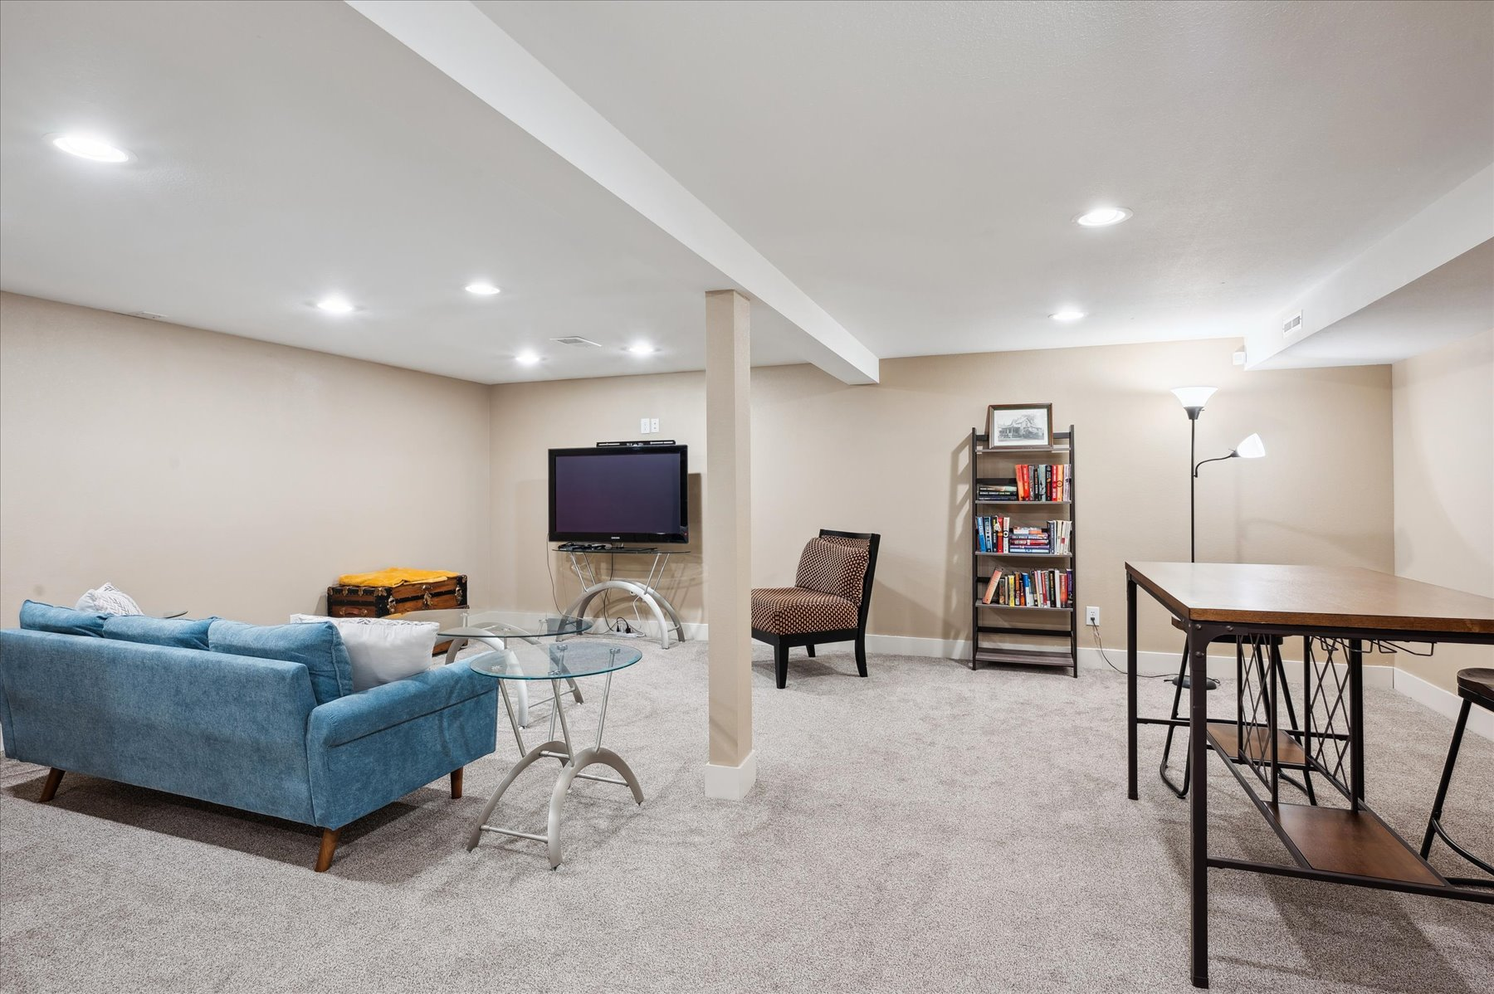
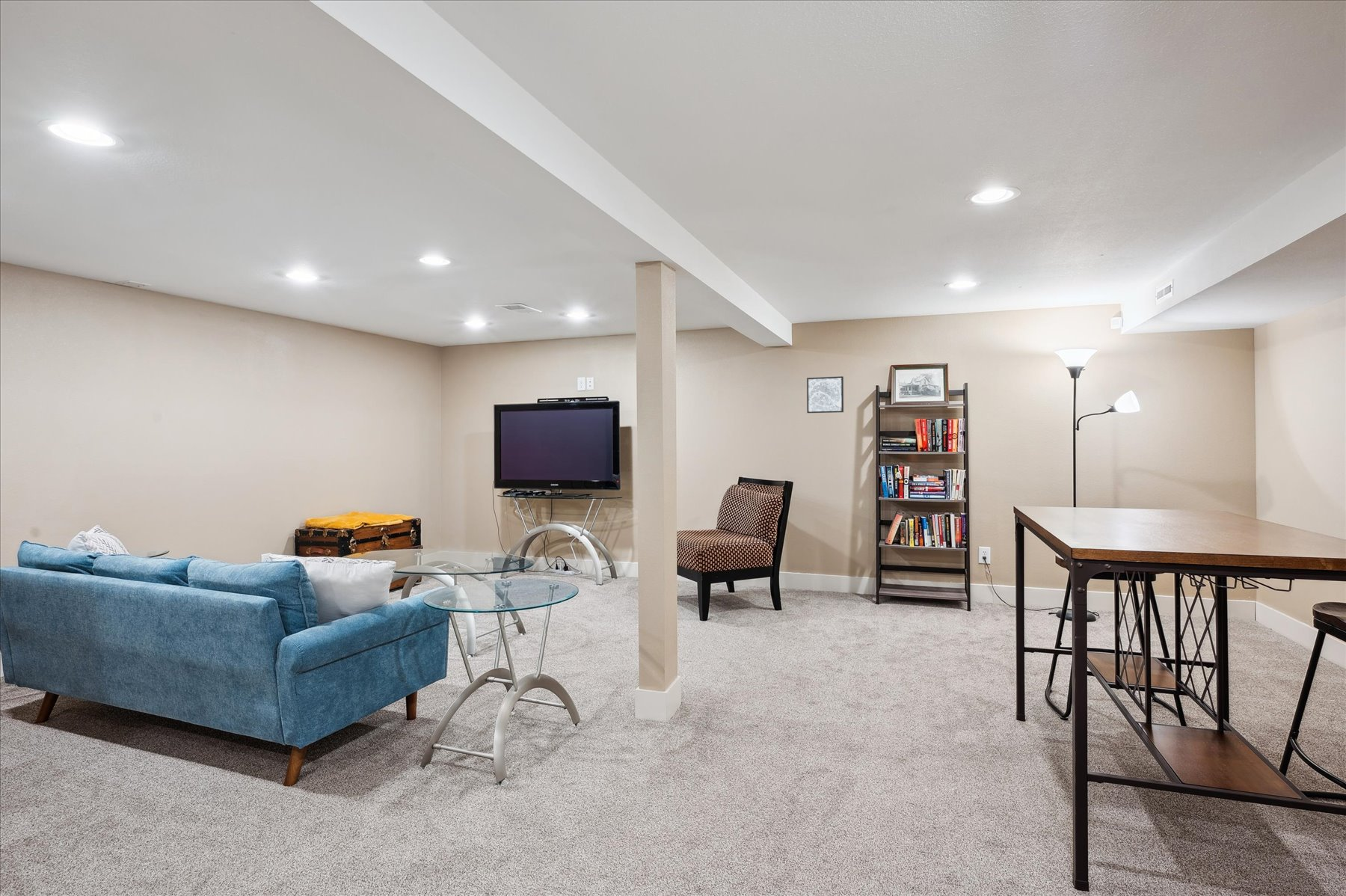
+ wall art [806,375,844,414]
